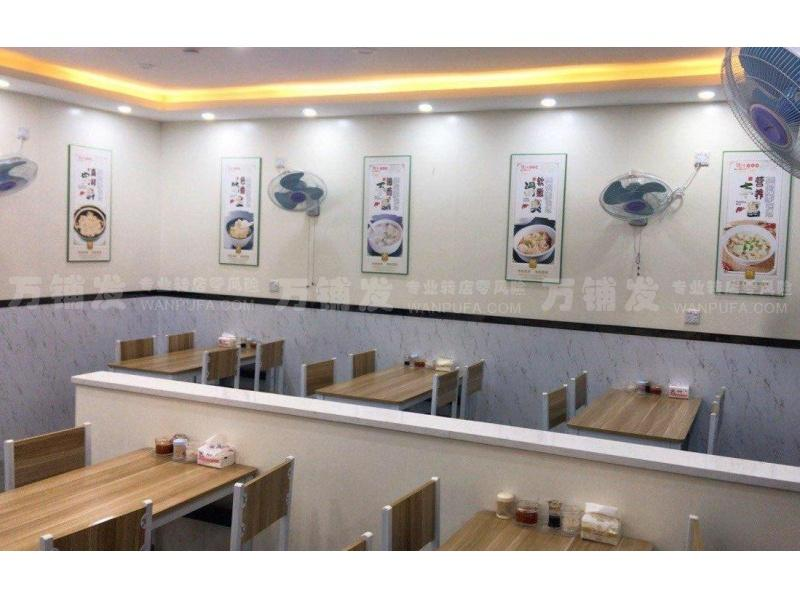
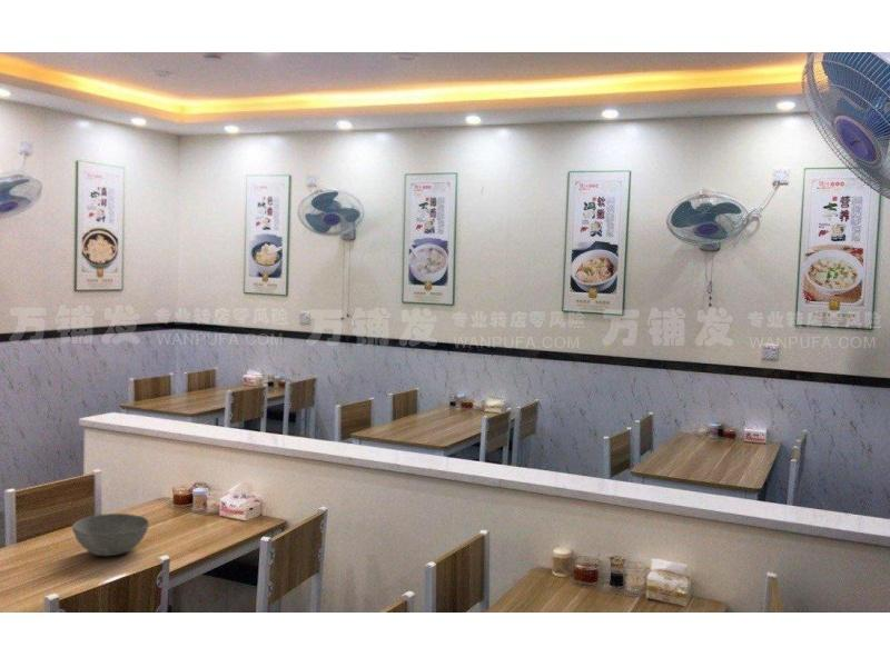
+ bowl [71,512,150,557]
